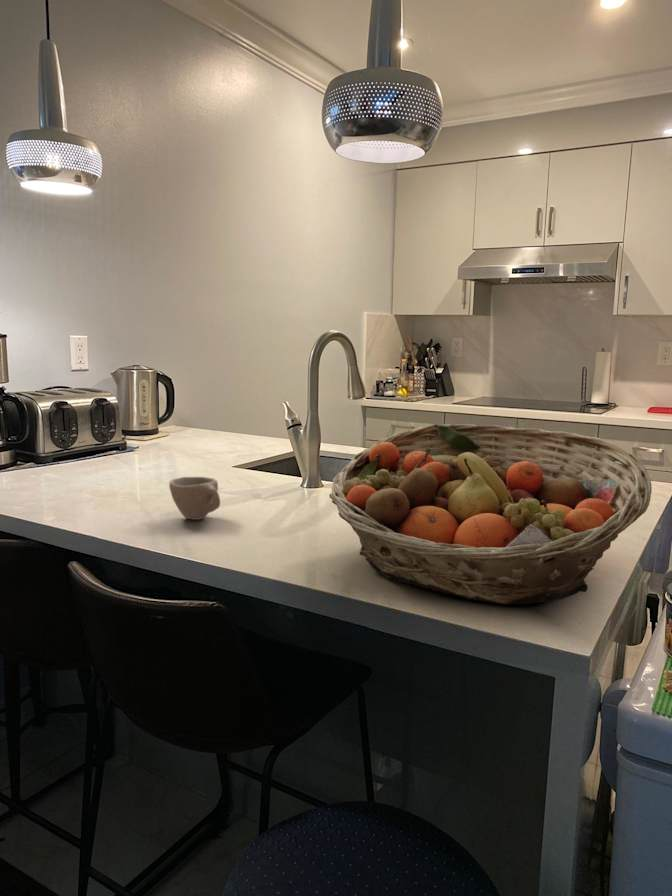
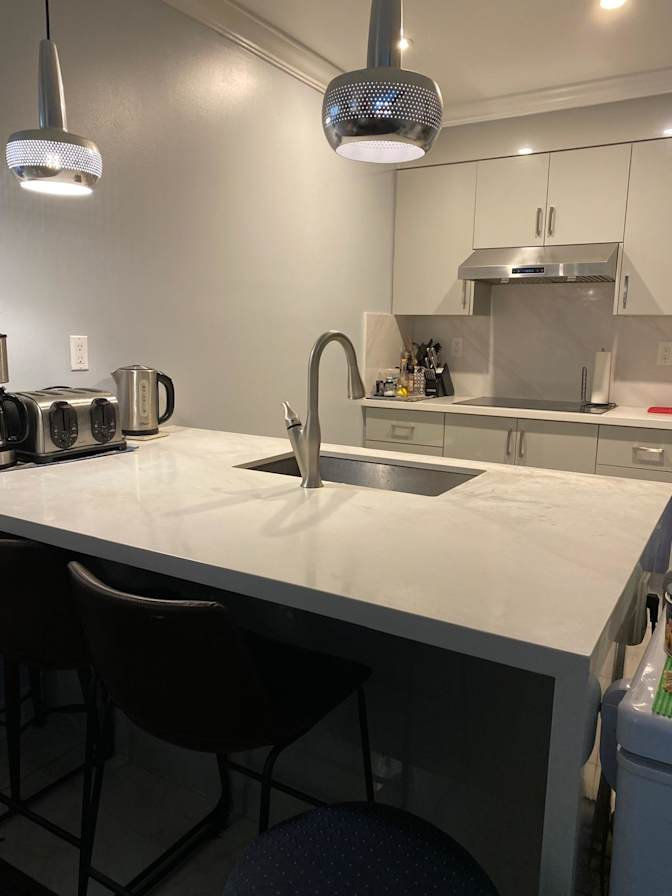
- cup [168,476,221,521]
- fruit basket [328,423,653,605]
